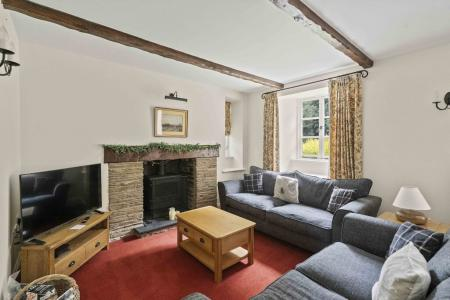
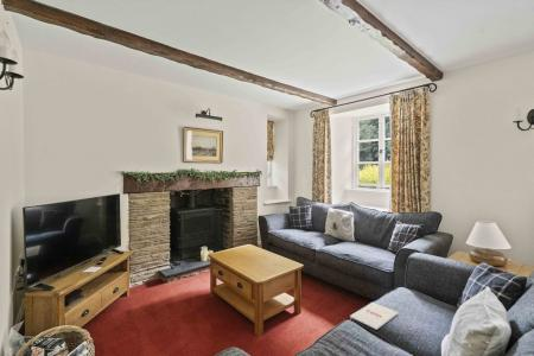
+ magazine [349,301,400,331]
